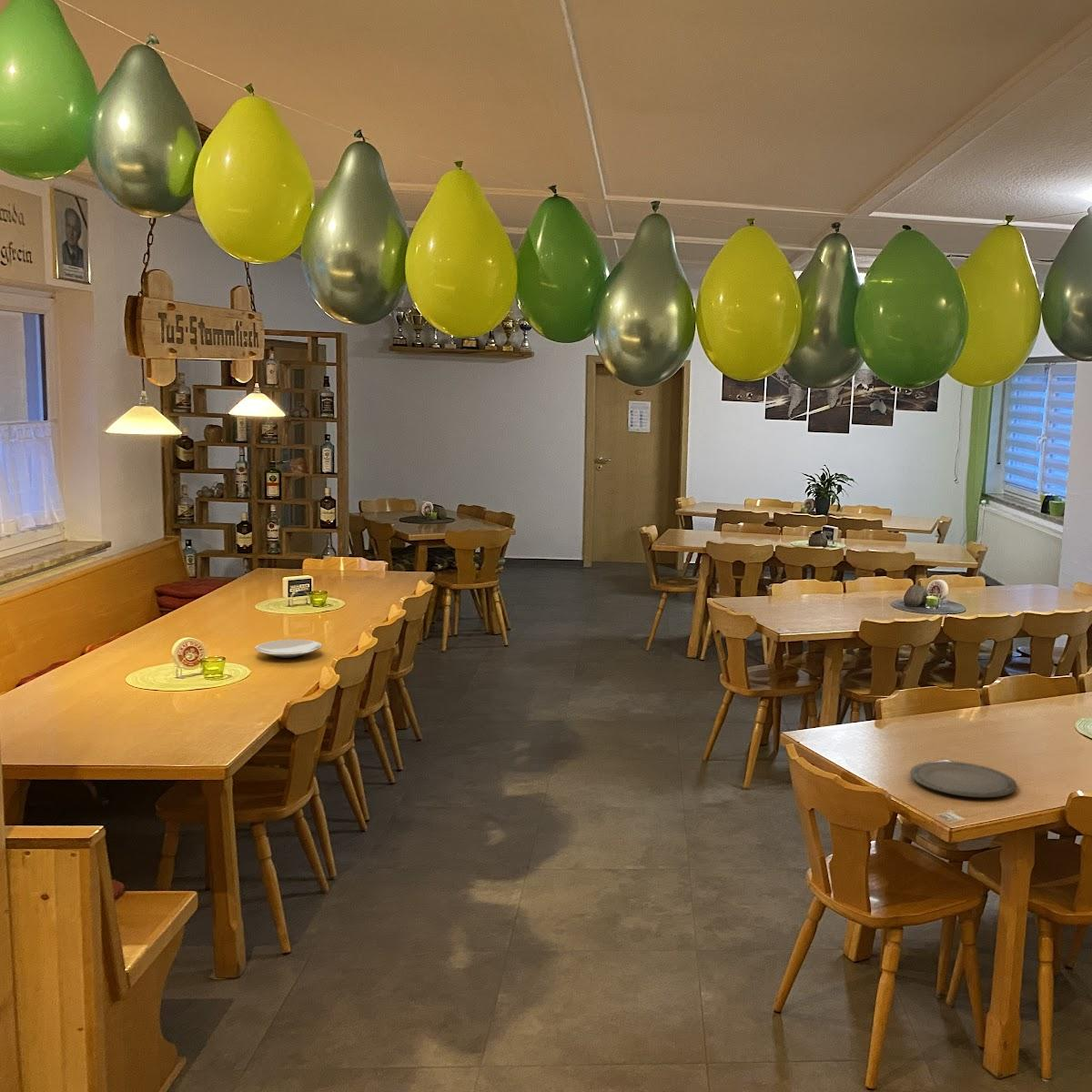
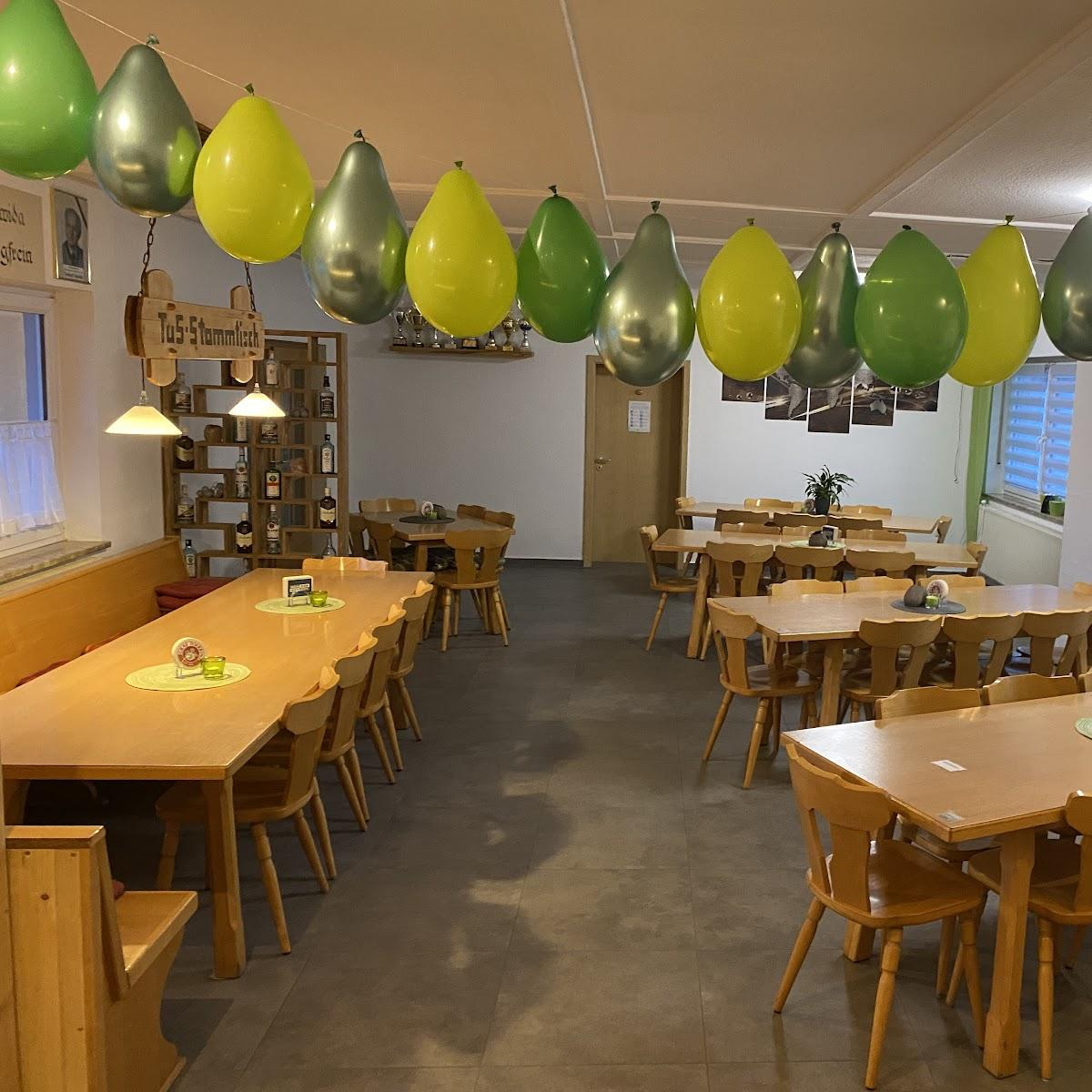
- plate [909,760,1017,798]
- plate [254,639,323,659]
